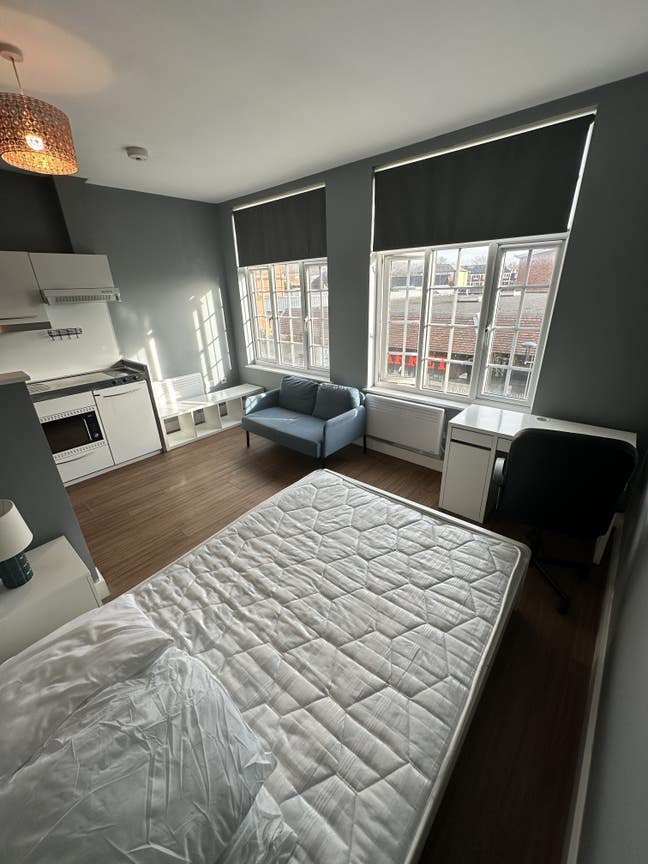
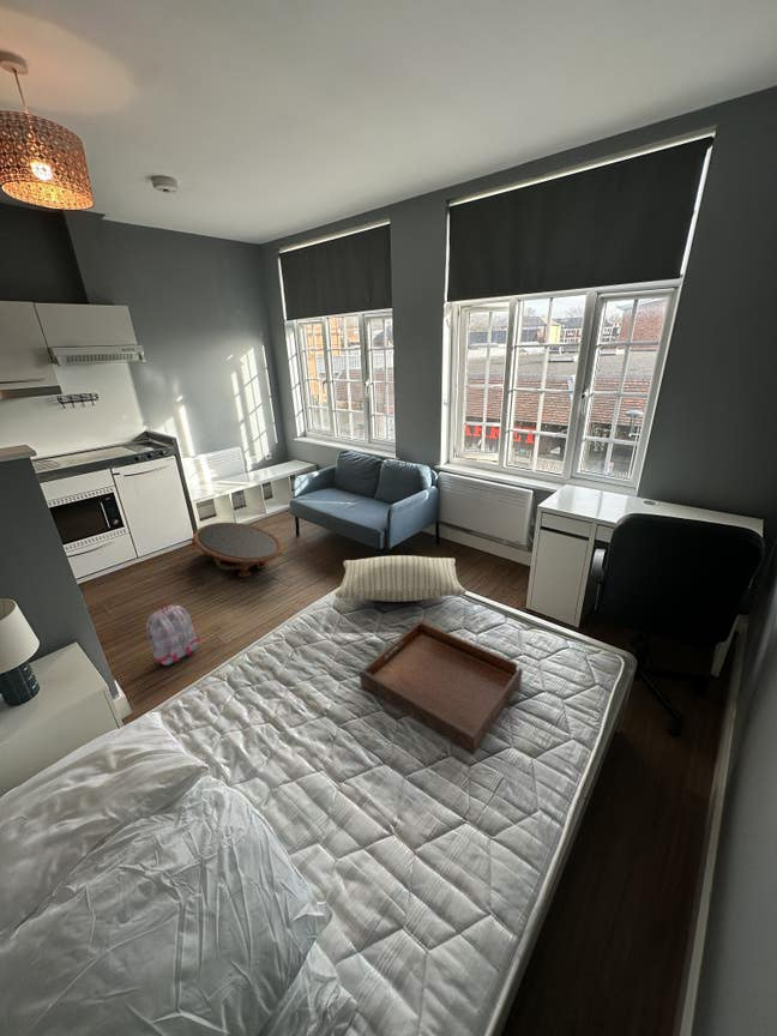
+ pillow [333,555,468,603]
+ coffee table [192,522,284,578]
+ backpack [145,601,201,667]
+ serving tray [359,620,524,754]
